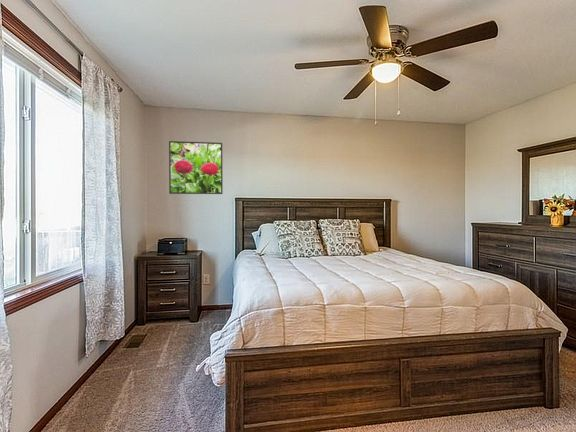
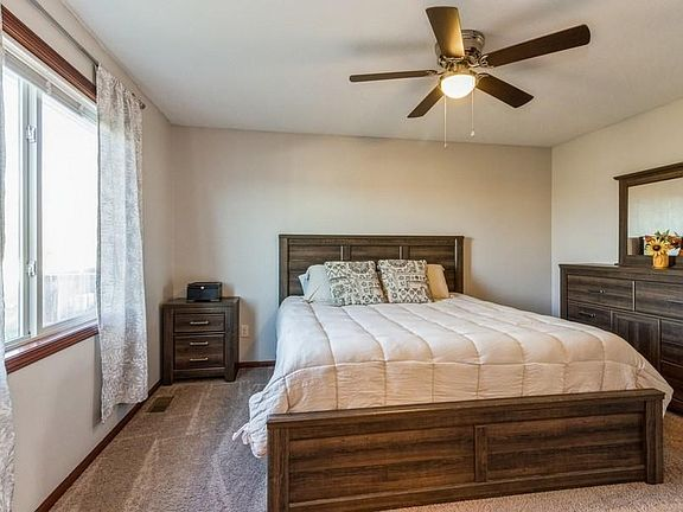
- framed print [168,140,224,195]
